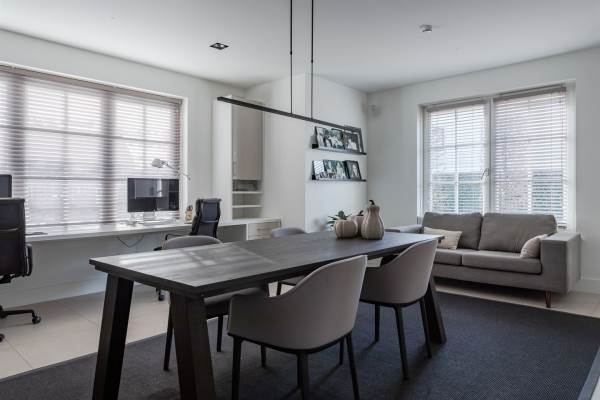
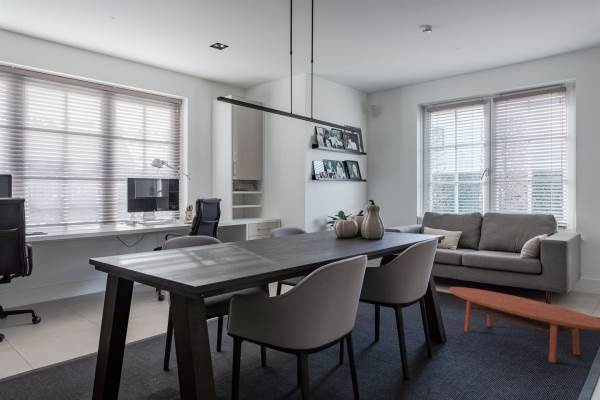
+ coffee table [448,286,600,364]
